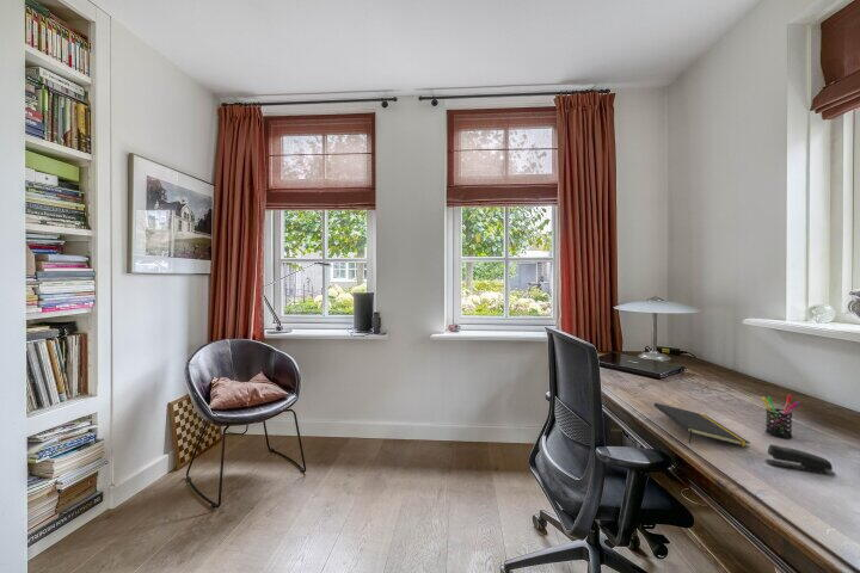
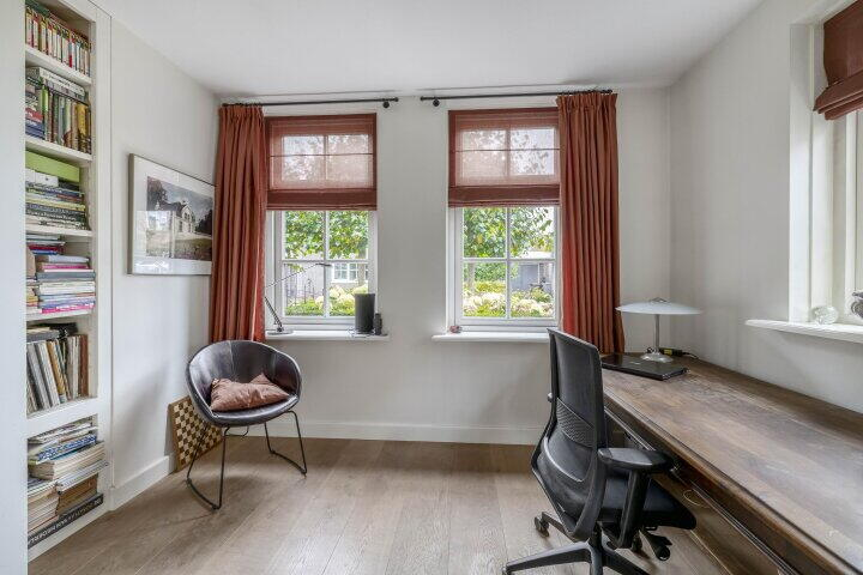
- pen holder [761,394,801,439]
- stapler [764,443,837,476]
- notepad [653,401,750,449]
